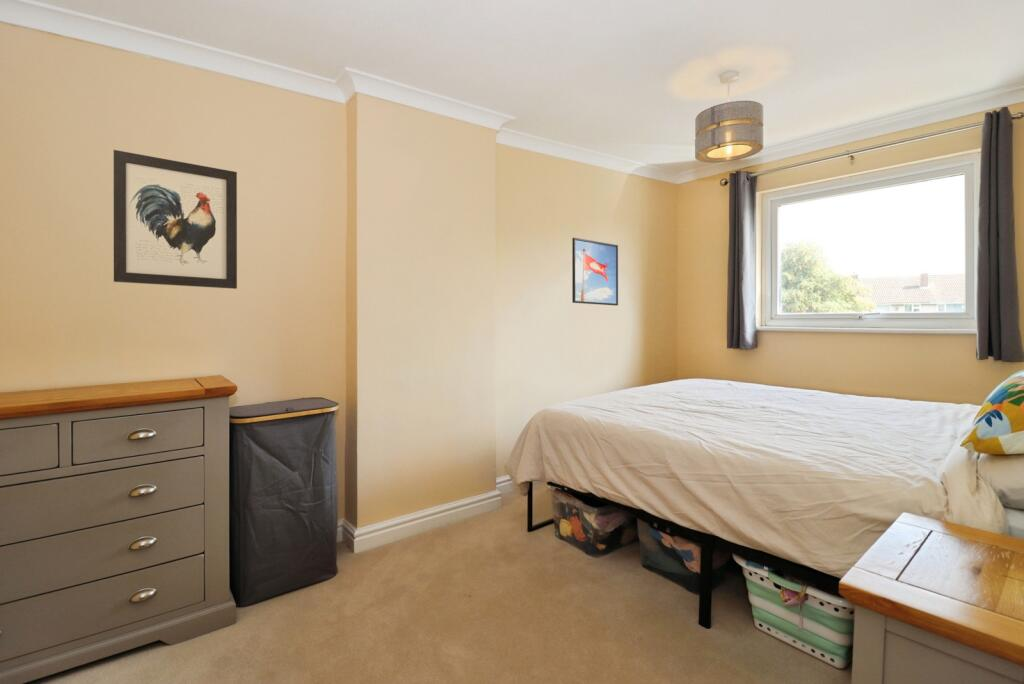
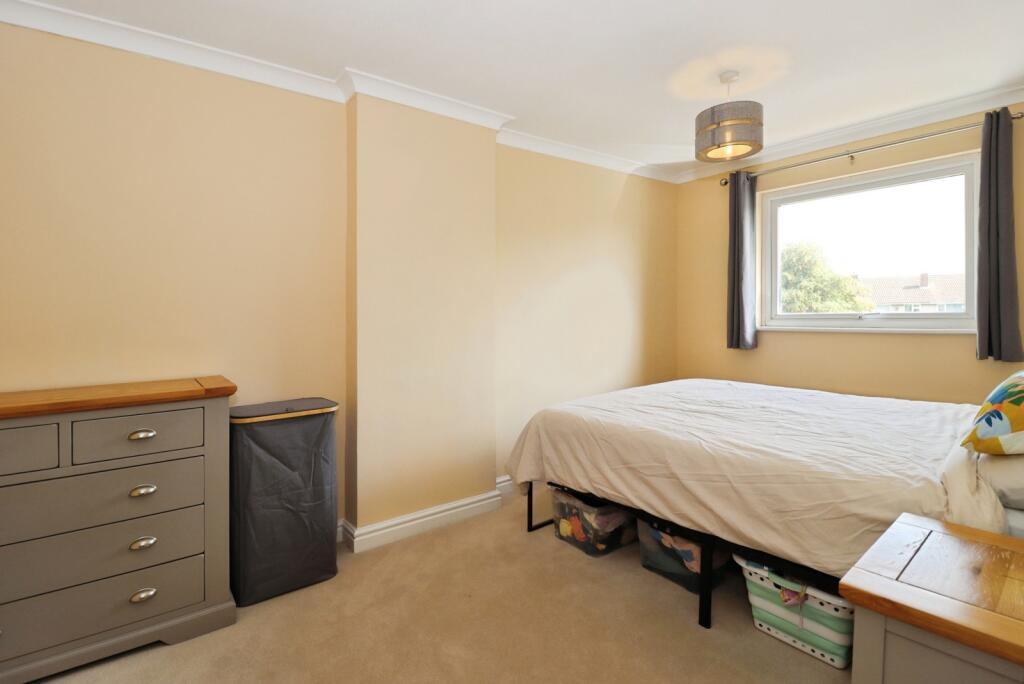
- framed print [571,237,619,307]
- wall art [113,149,238,290]
